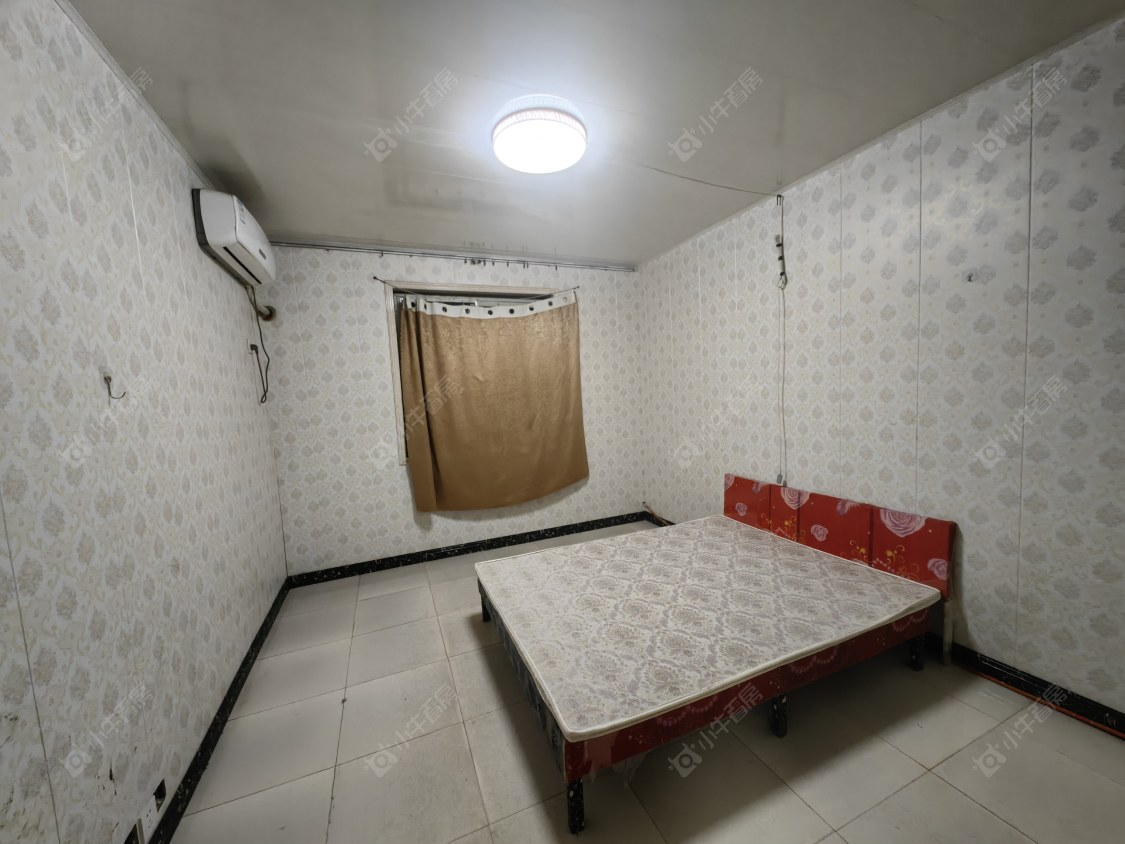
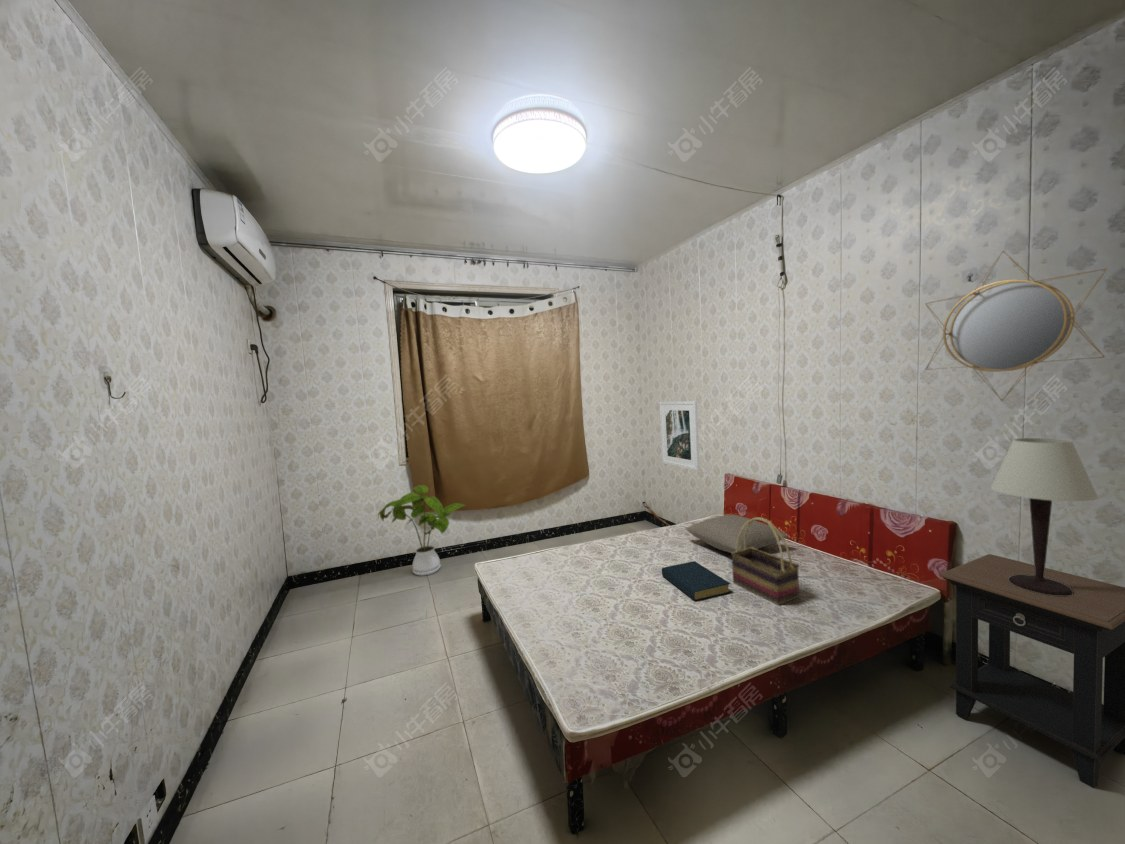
+ side table [938,553,1125,789]
+ woven basket [730,516,800,606]
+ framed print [659,400,700,471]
+ house plant [377,484,468,577]
+ pillow [684,514,790,554]
+ hardback book [661,560,732,602]
+ home mirror [924,250,1108,402]
+ table lamp [990,437,1099,596]
